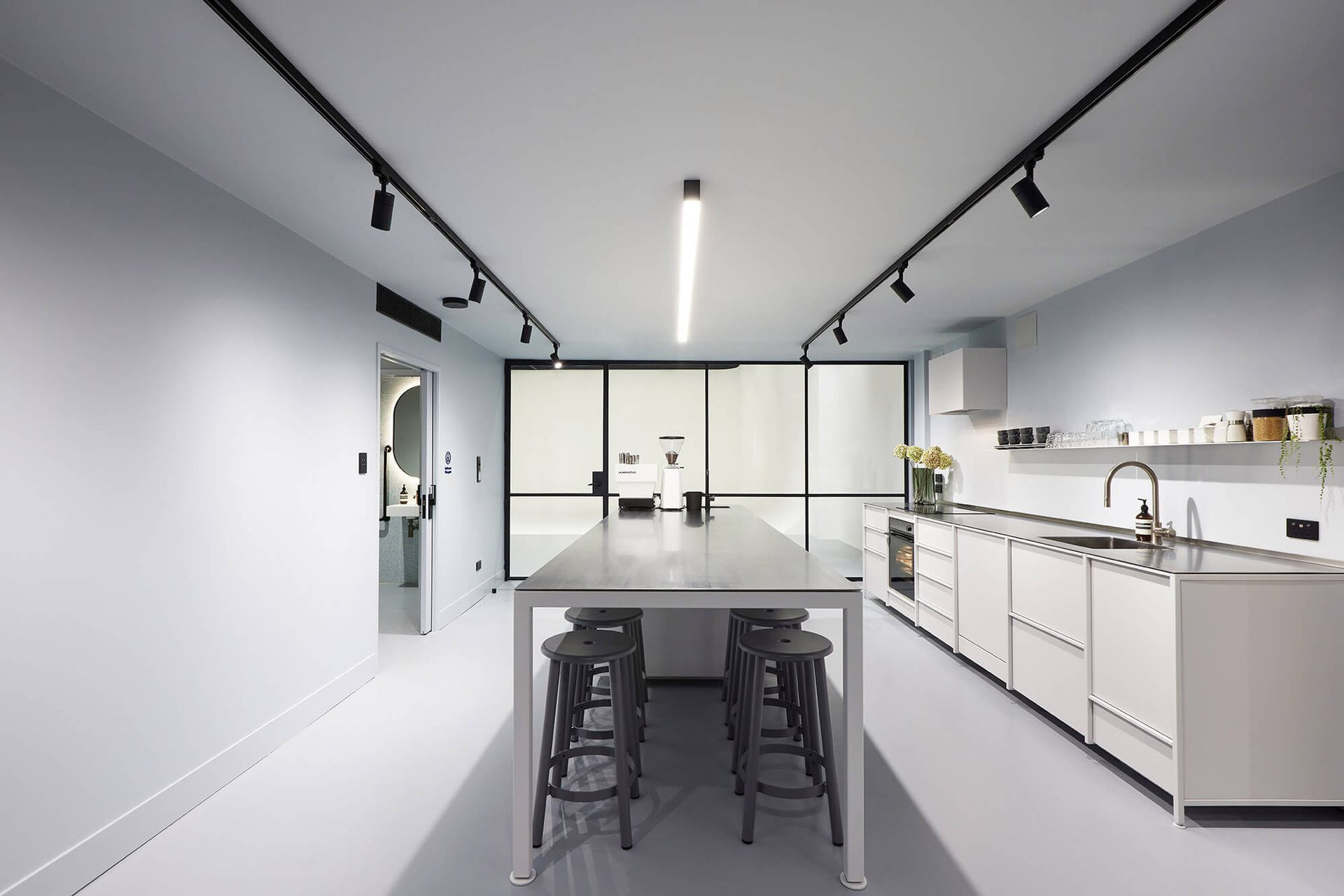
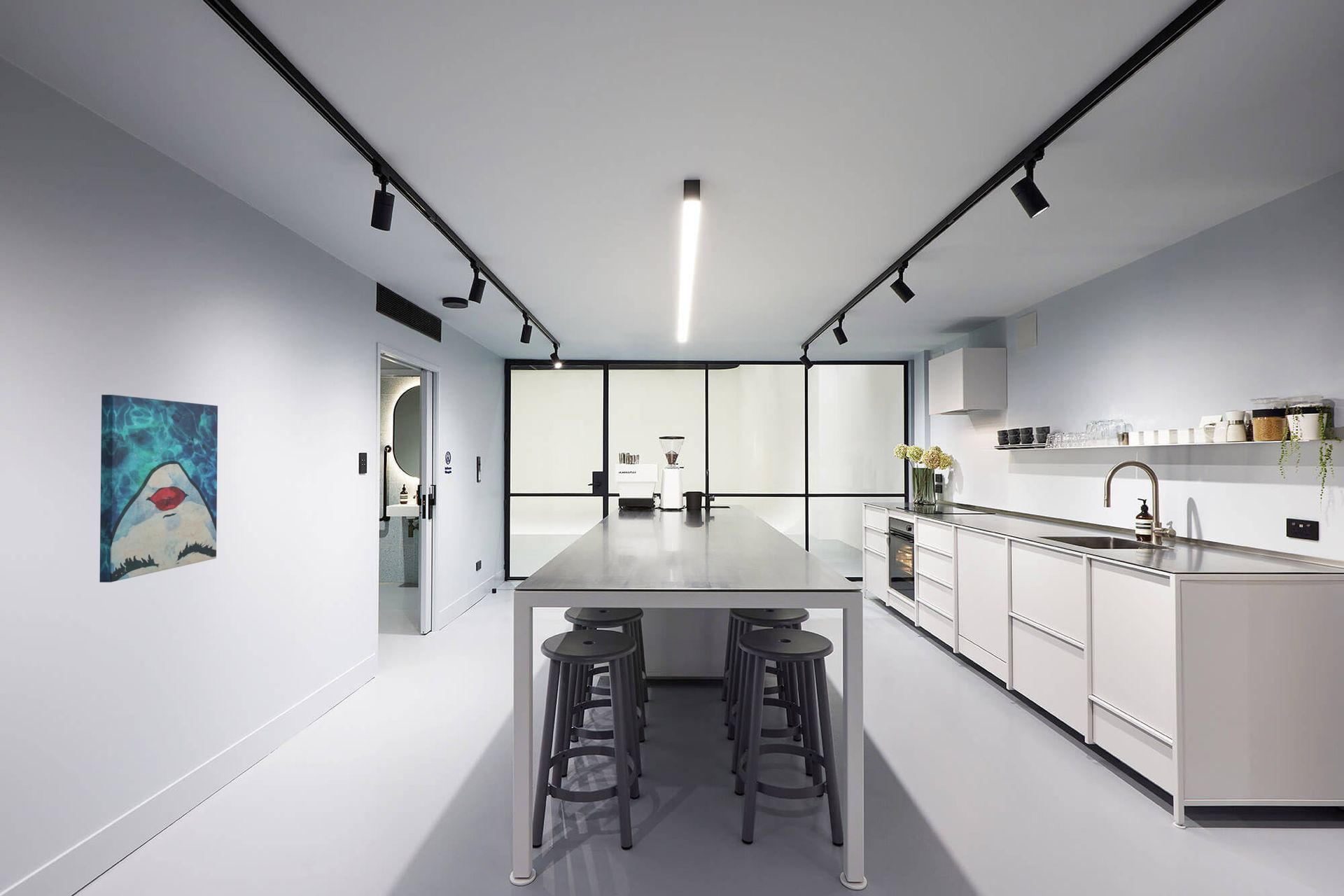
+ wall art [99,394,218,583]
